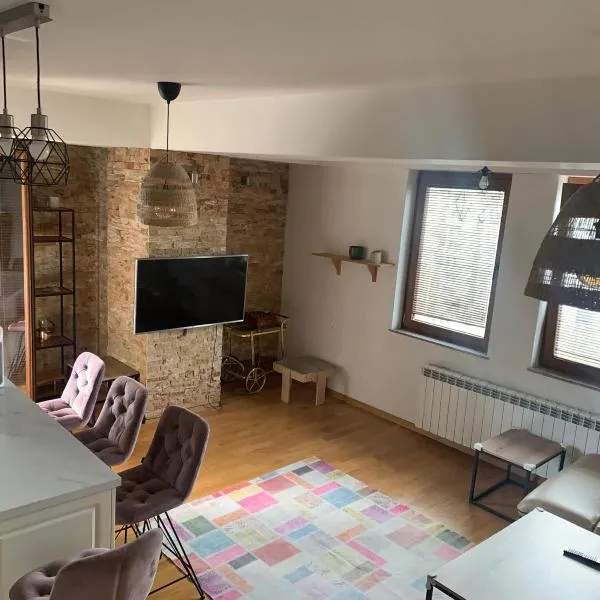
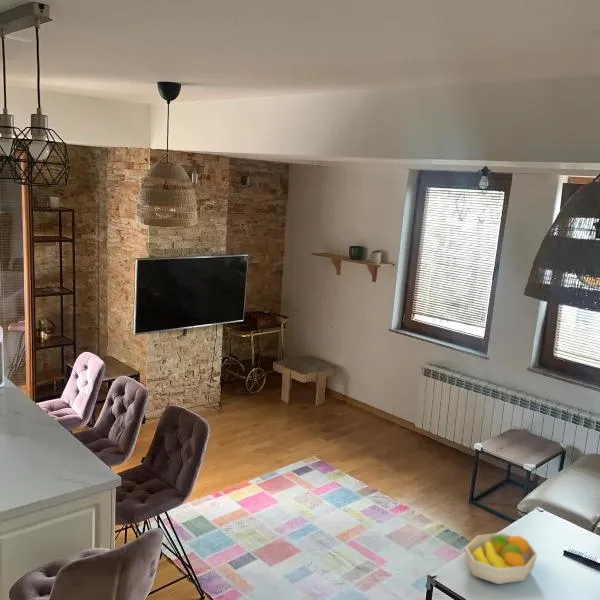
+ fruit bowl [464,532,538,585]
